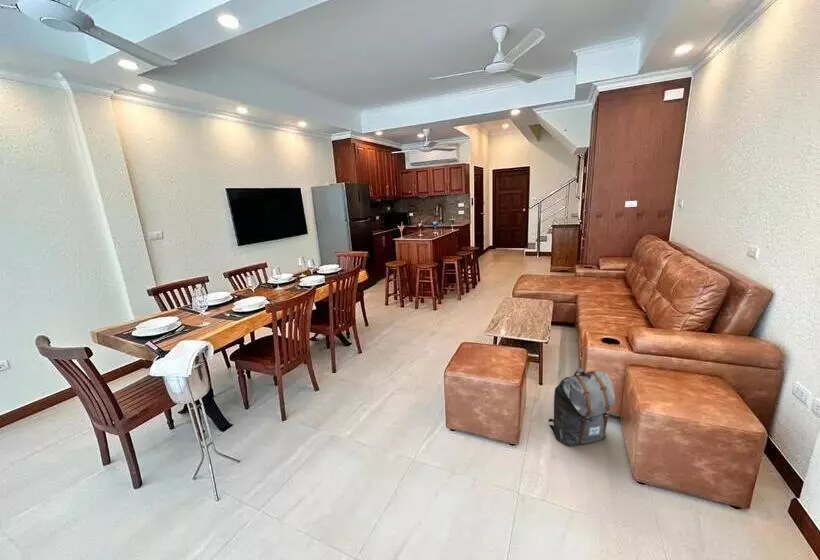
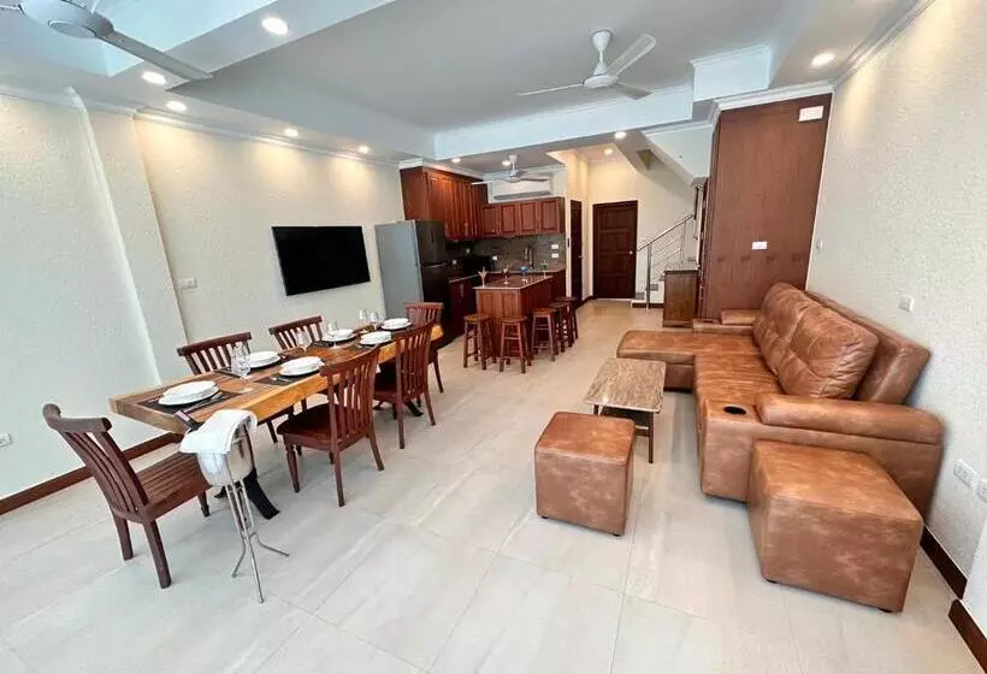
- backpack [547,367,616,447]
